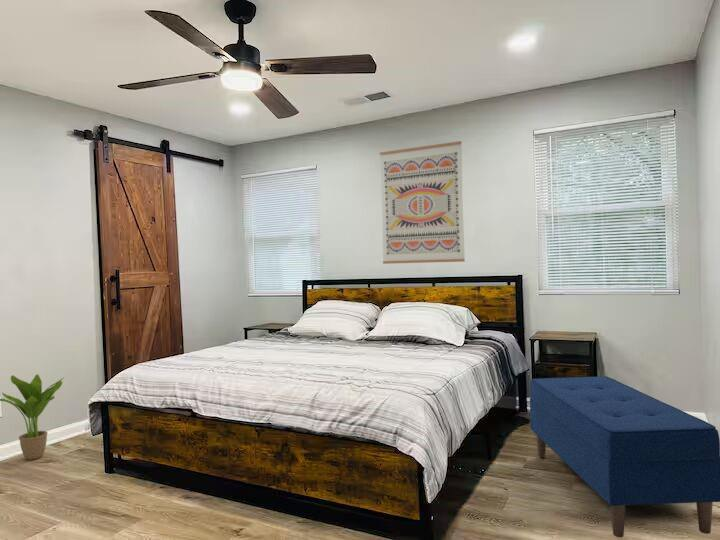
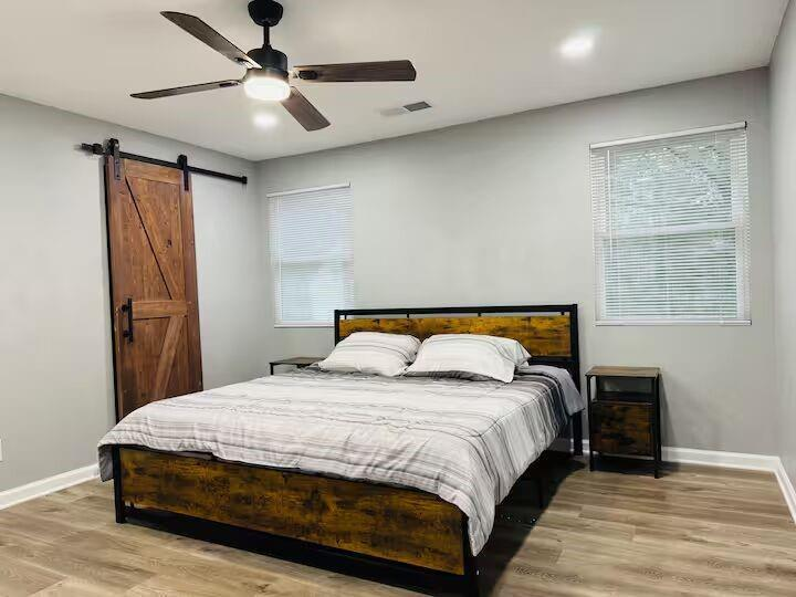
- bench [529,375,720,538]
- wall art [379,140,466,265]
- potted plant [0,373,66,461]
